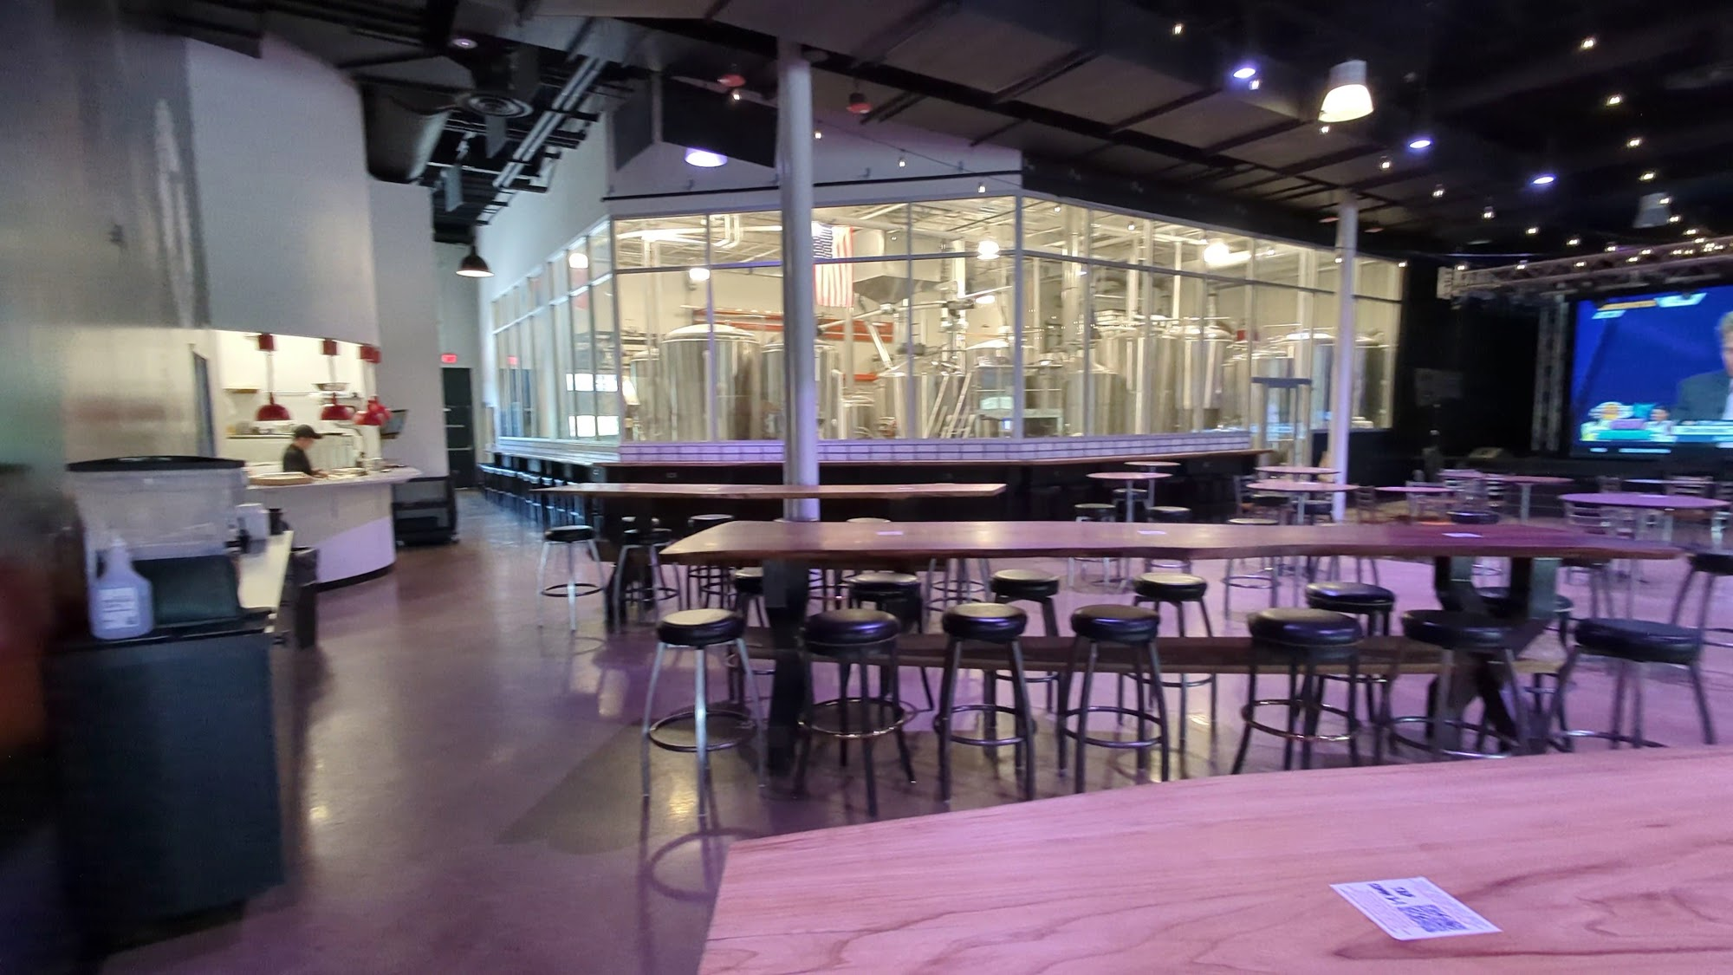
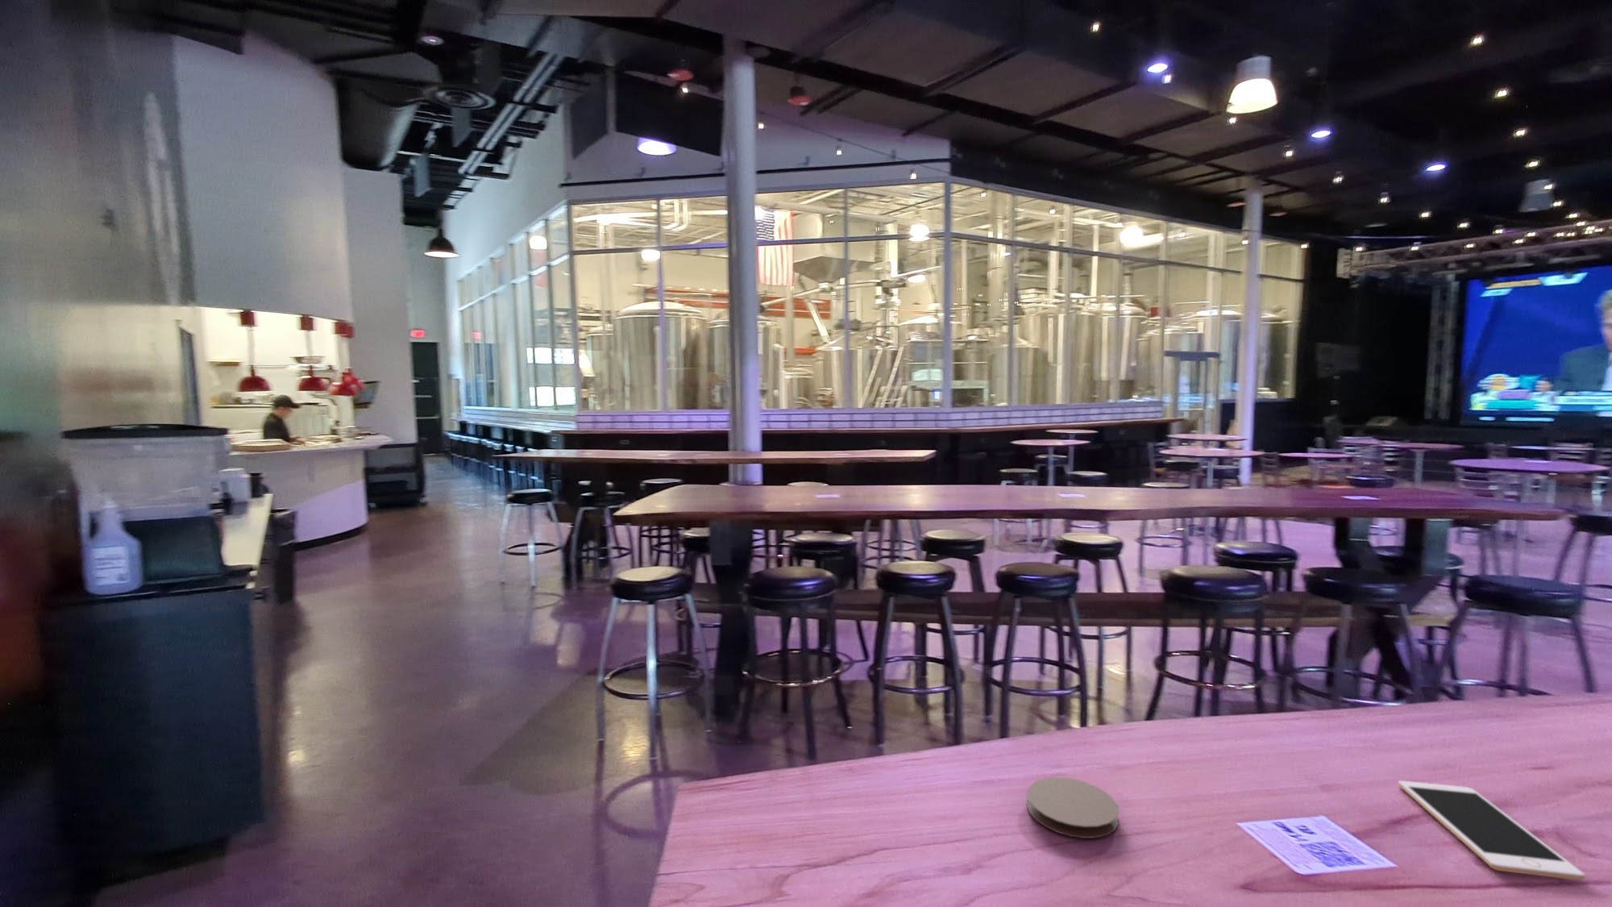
+ coaster [1026,776,1119,839]
+ cell phone [1397,781,1587,882]
